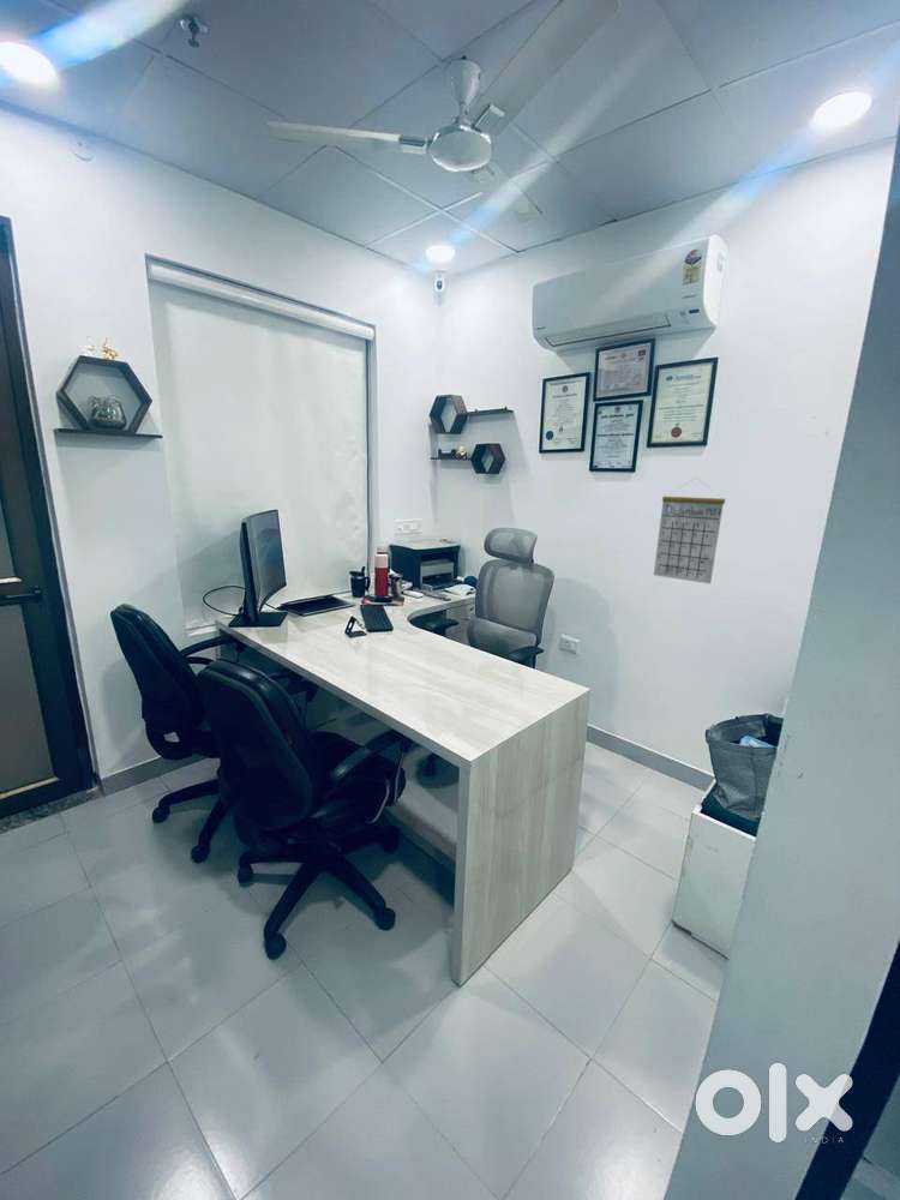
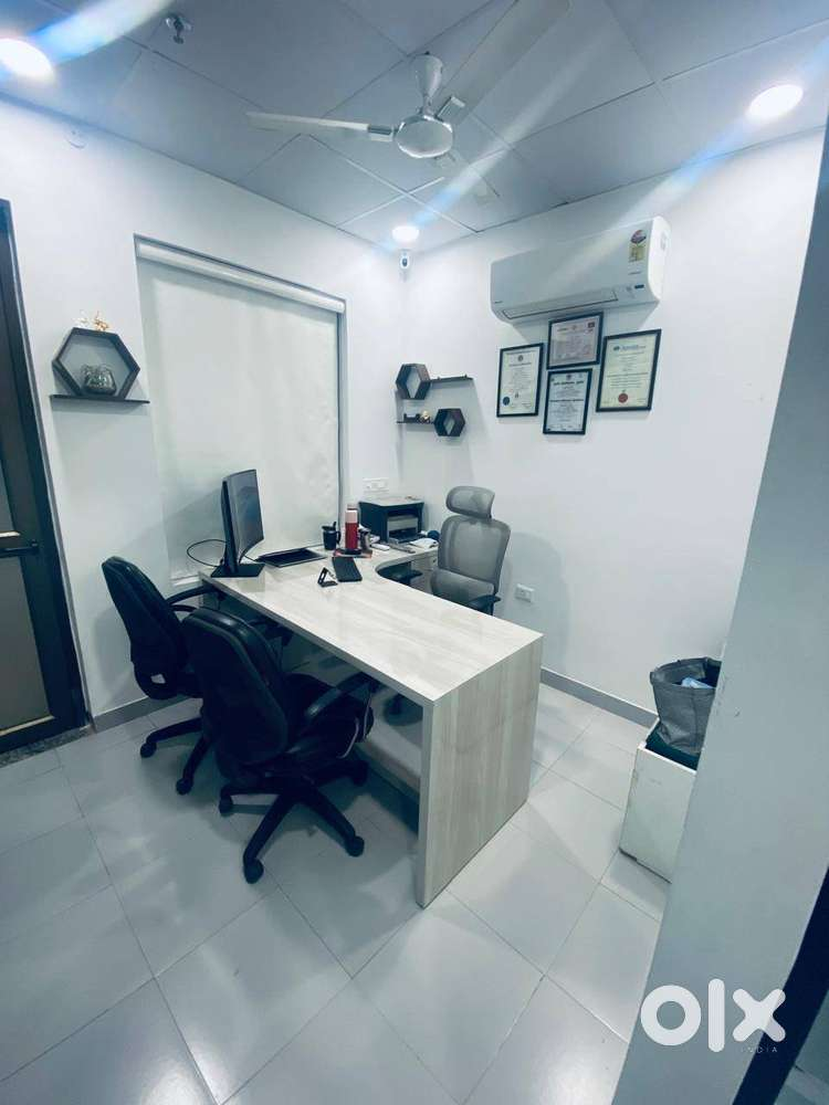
- calendar [653,478,726,584]
